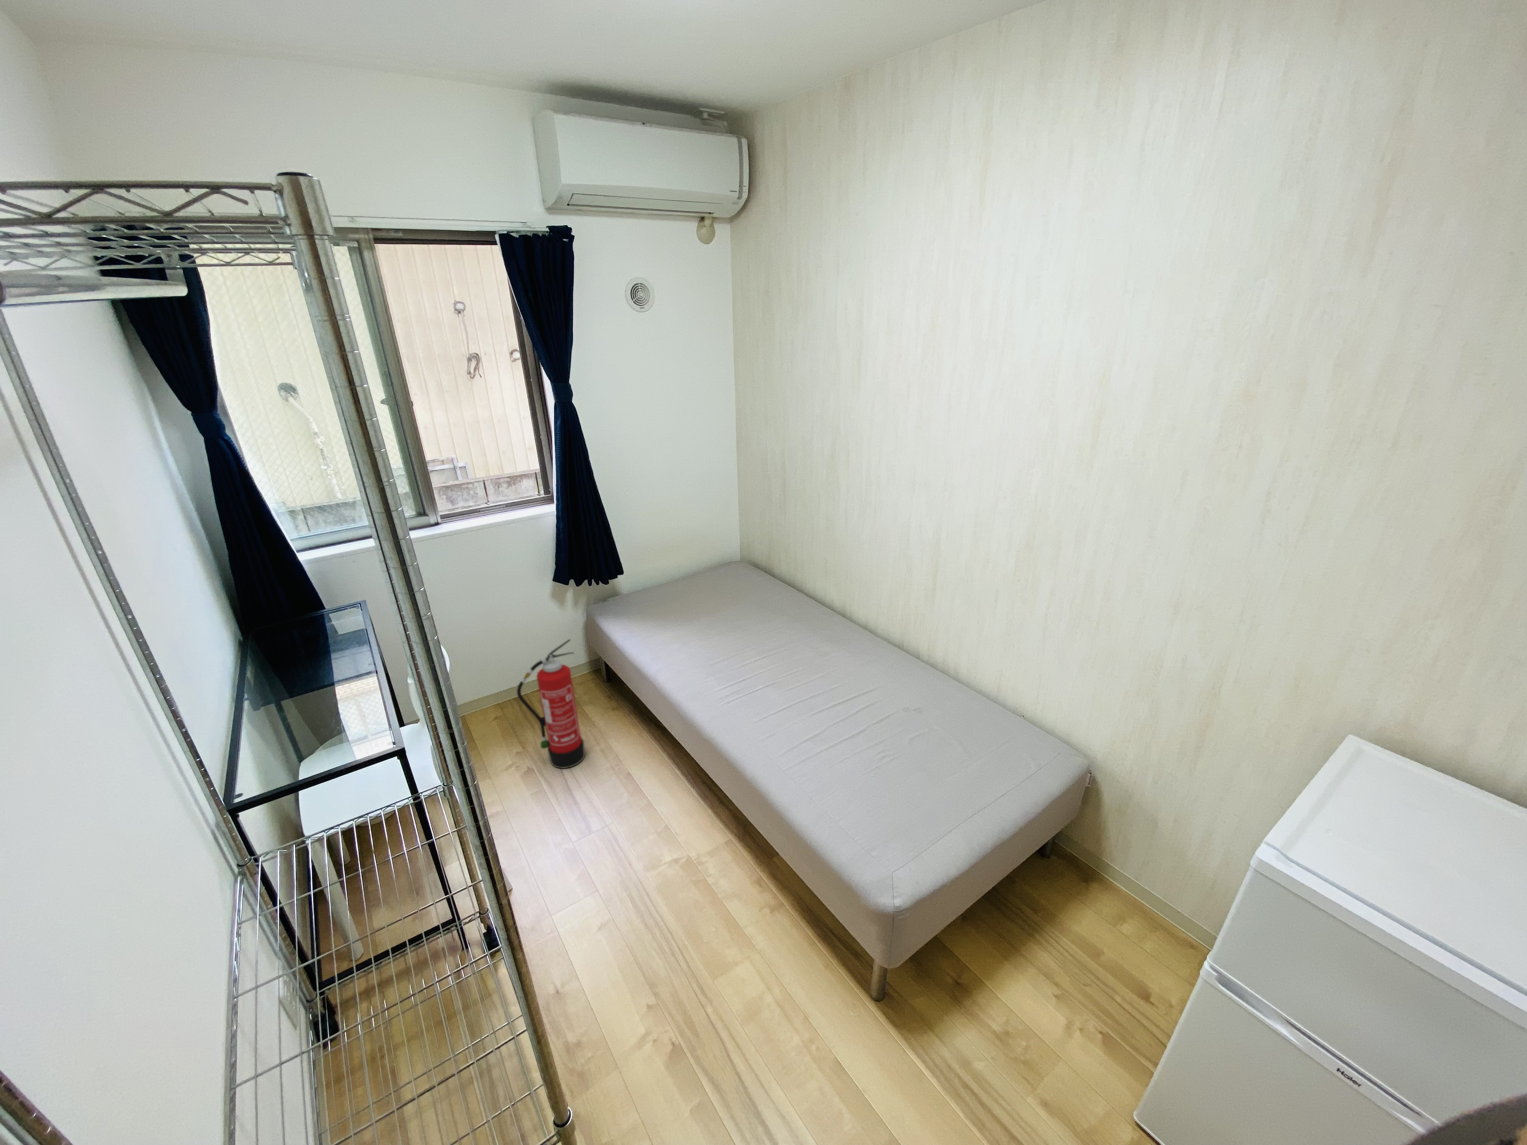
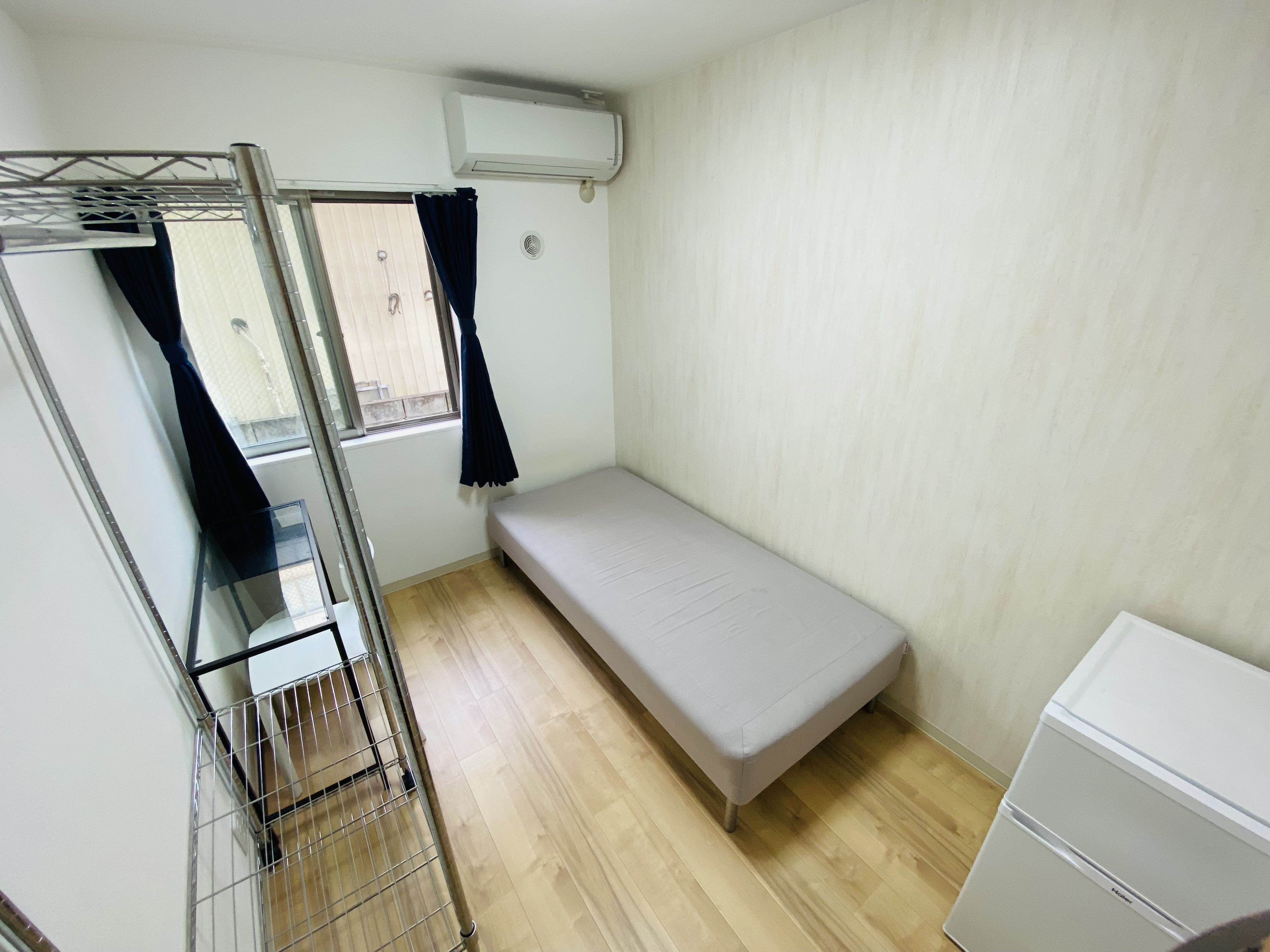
- fire extinguisher [517,639,586,769]
